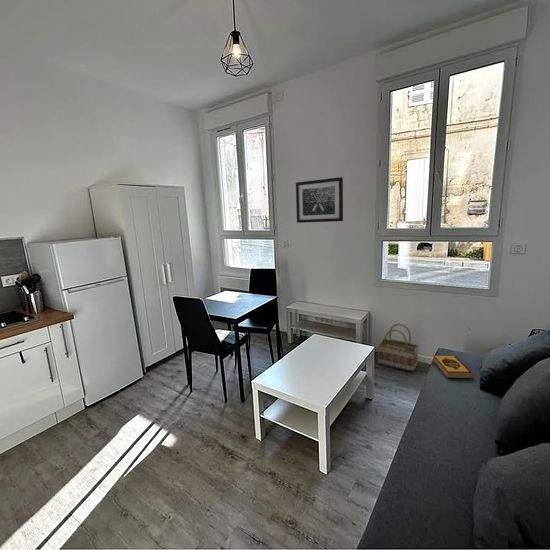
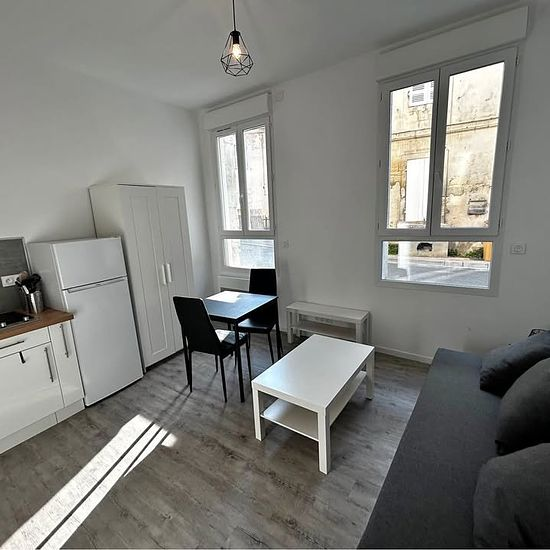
- basket [377,322,420,373]
- wall art [295,176,344,224]
- hardback book [433,355,475,380]
